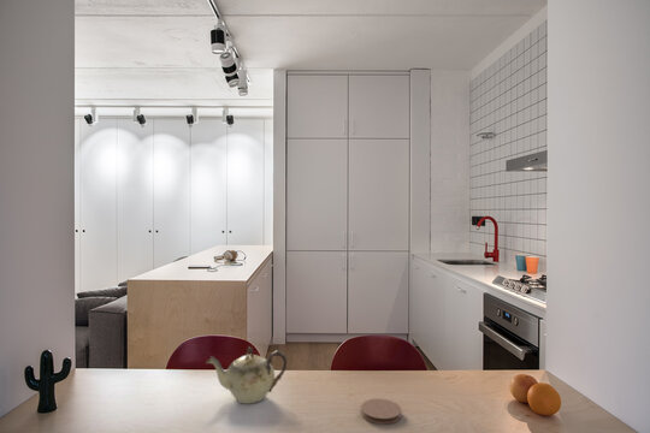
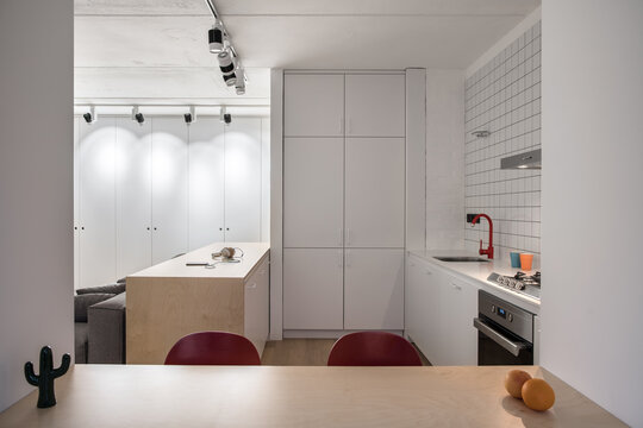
- coaster [360,397,402,426]
- teapot [205,345,288,405]
